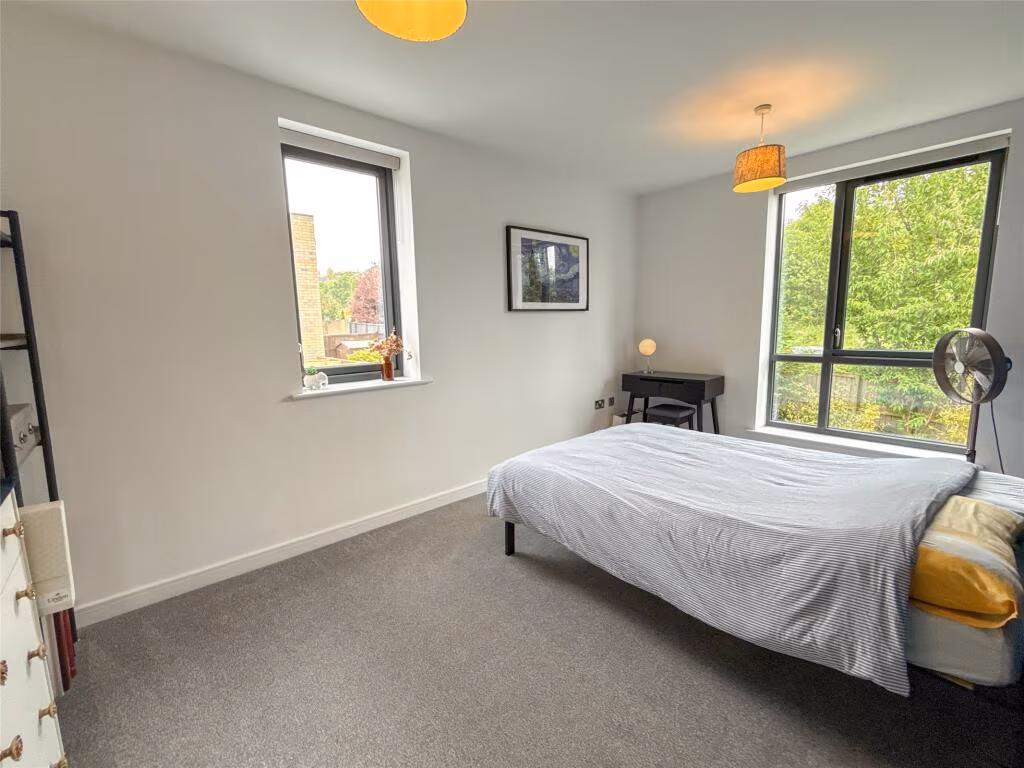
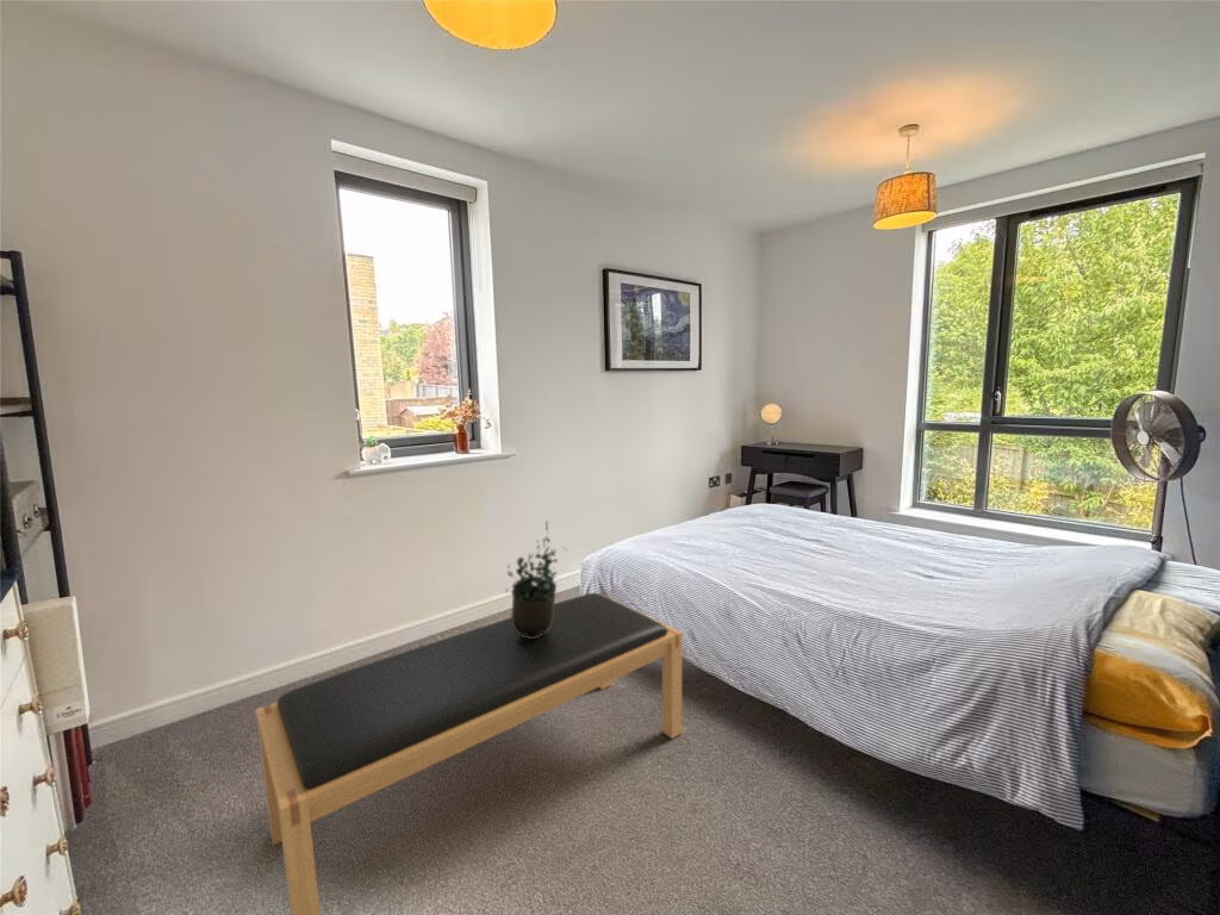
+ bench [255,592,683,915]
+ potted plant [504,519,568,639]
